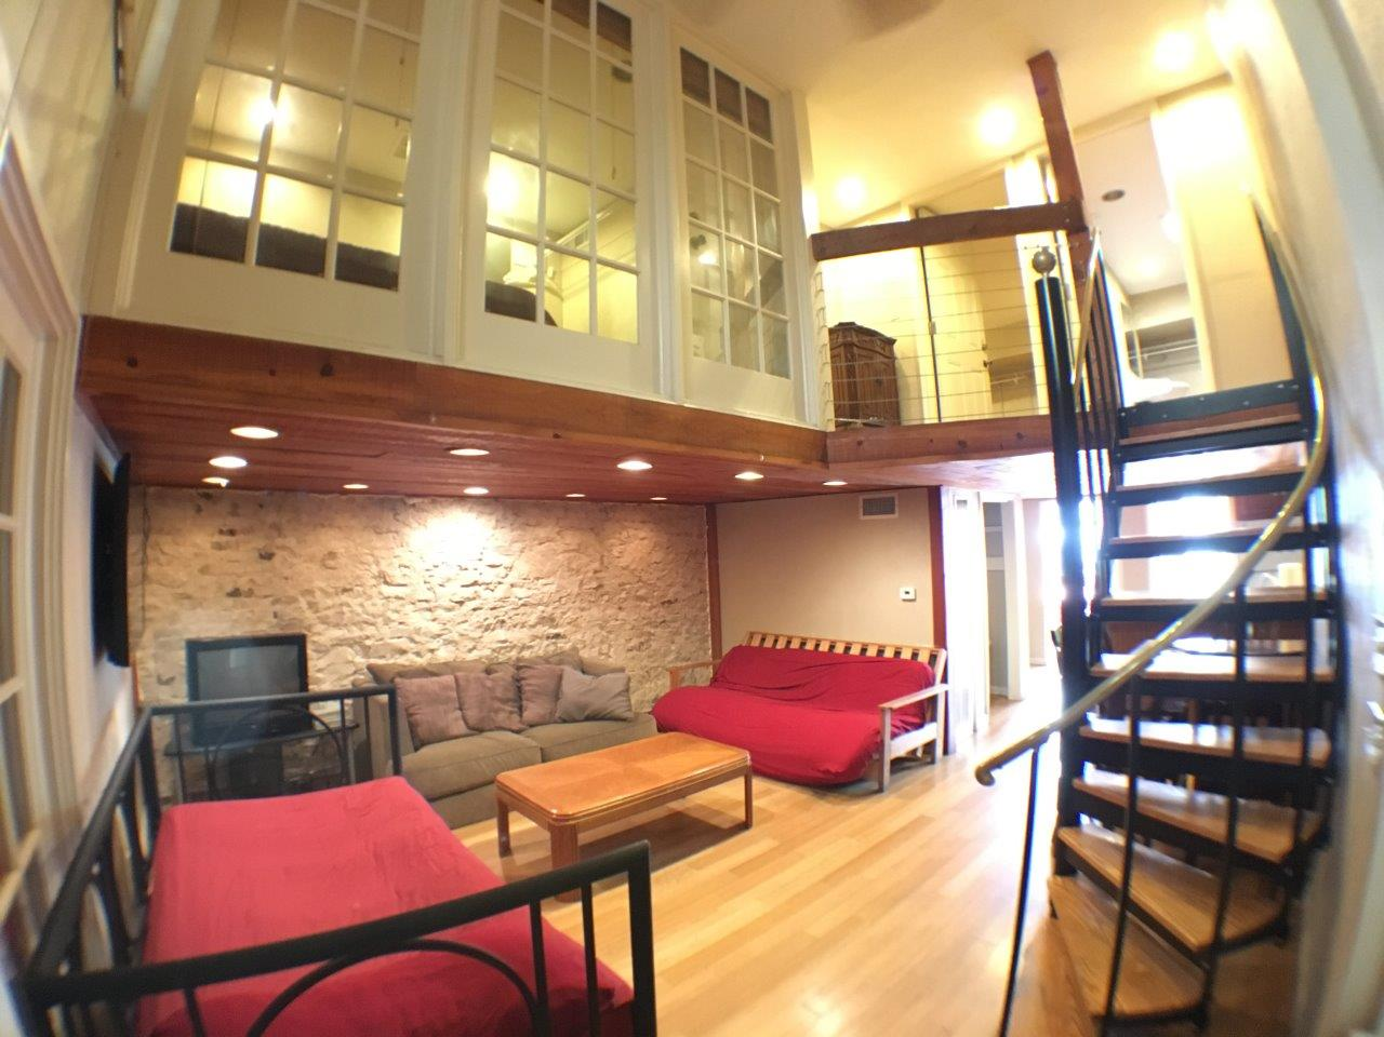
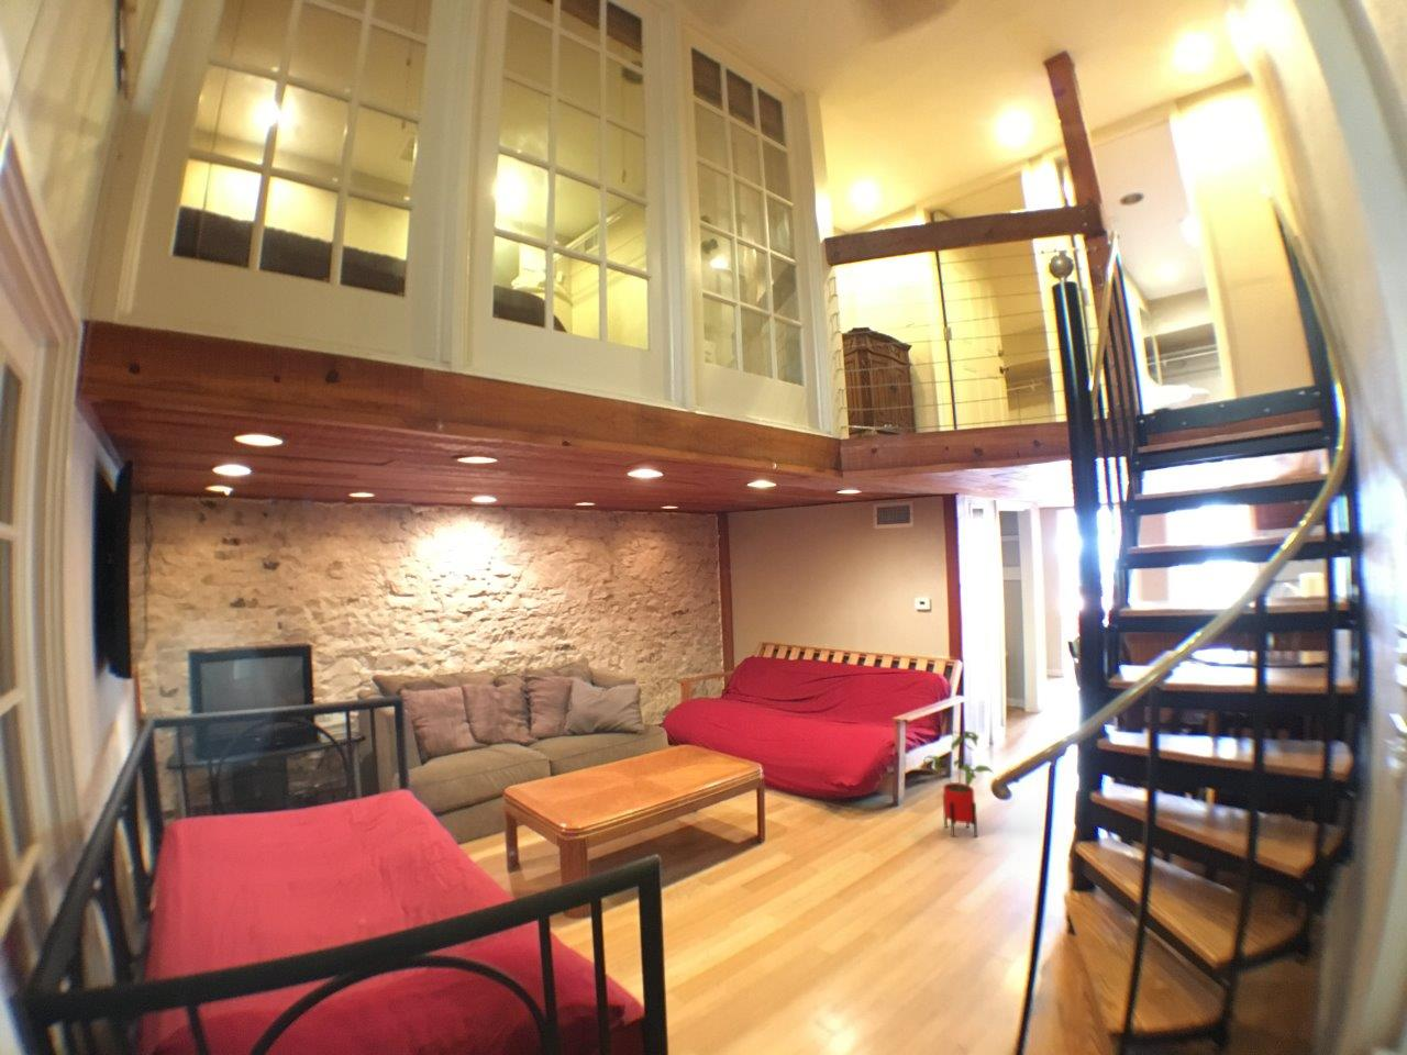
+ house plant [922,729,995,839]
